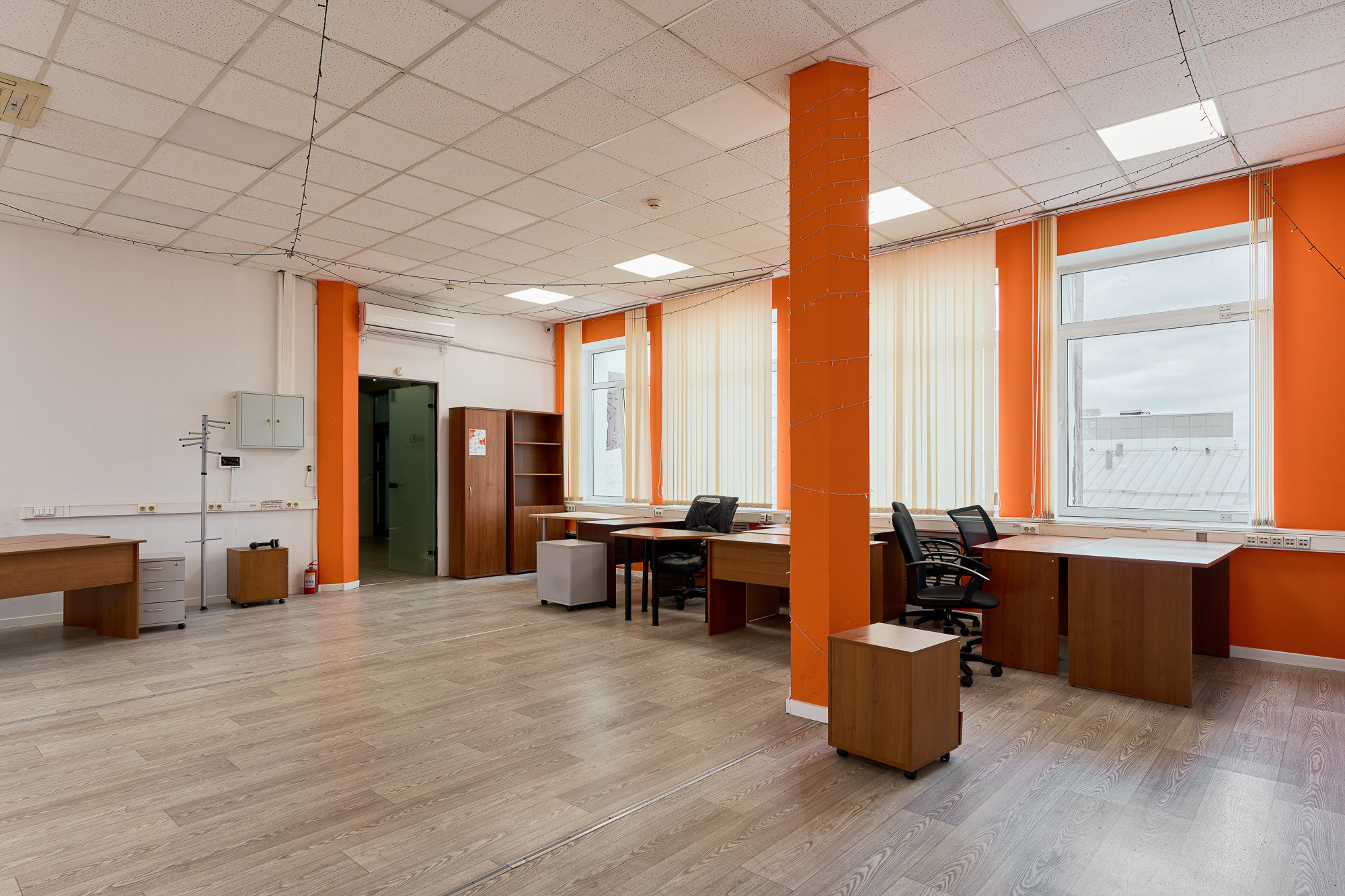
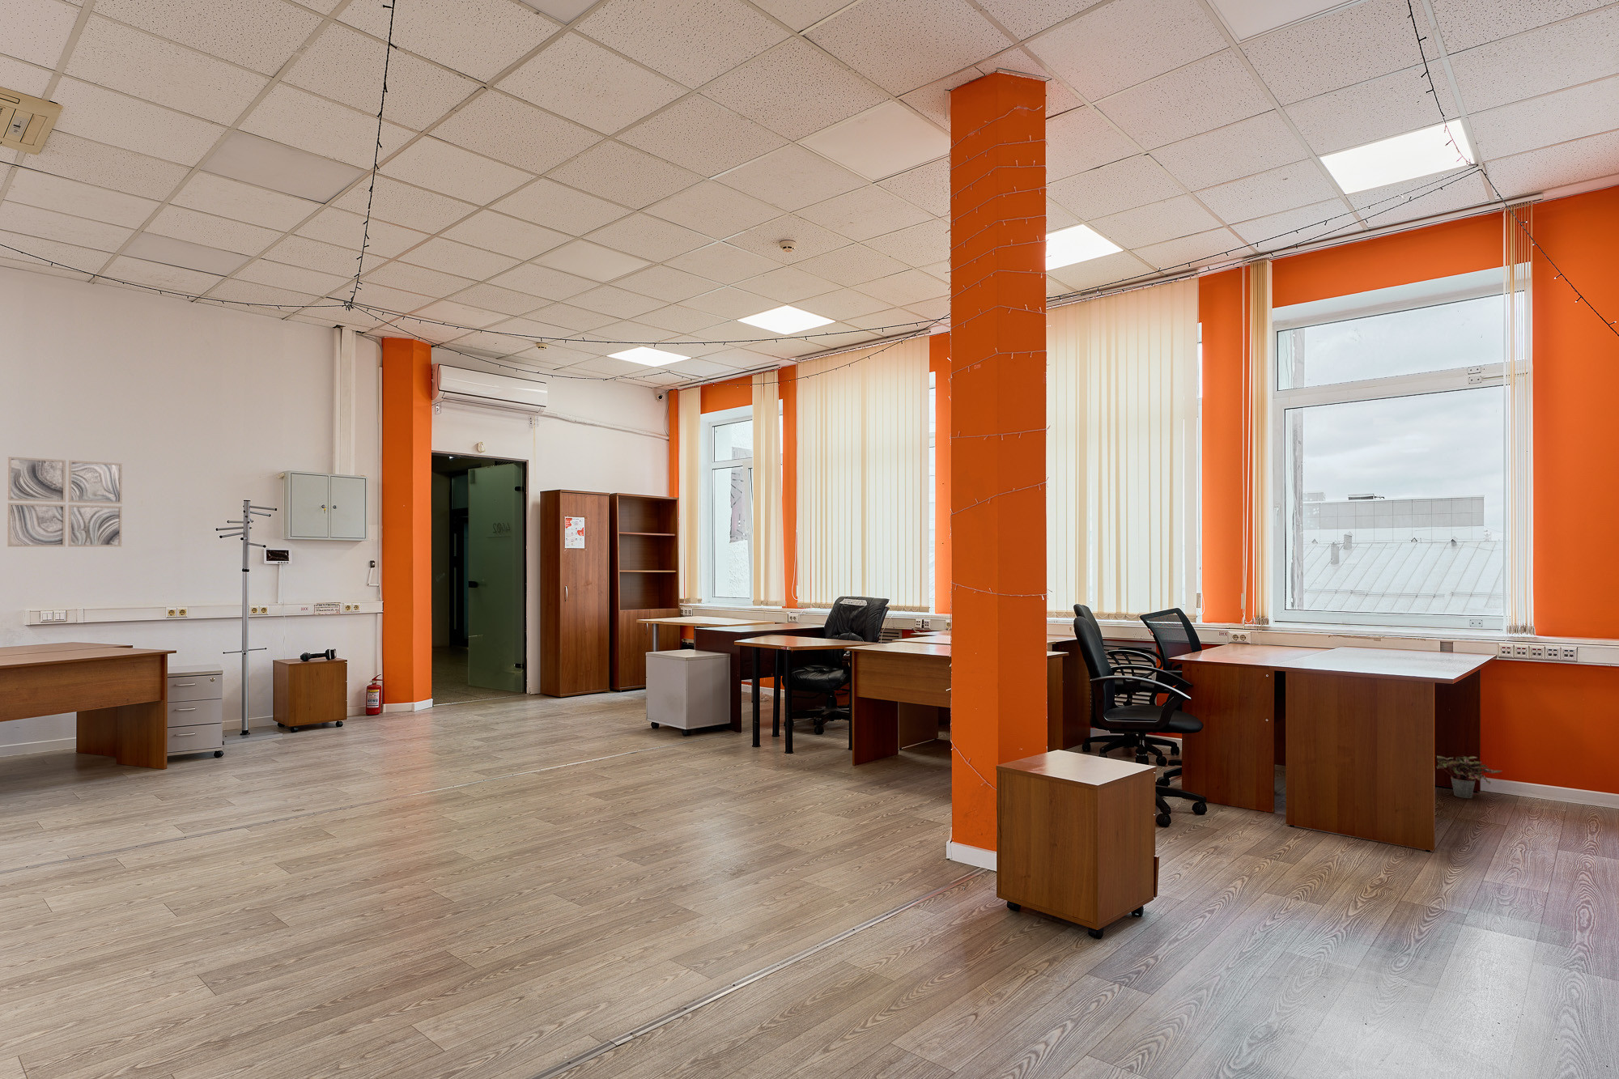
+ potted plant [1436,754,1502,798]
+ wall art [6,455,123,547]
